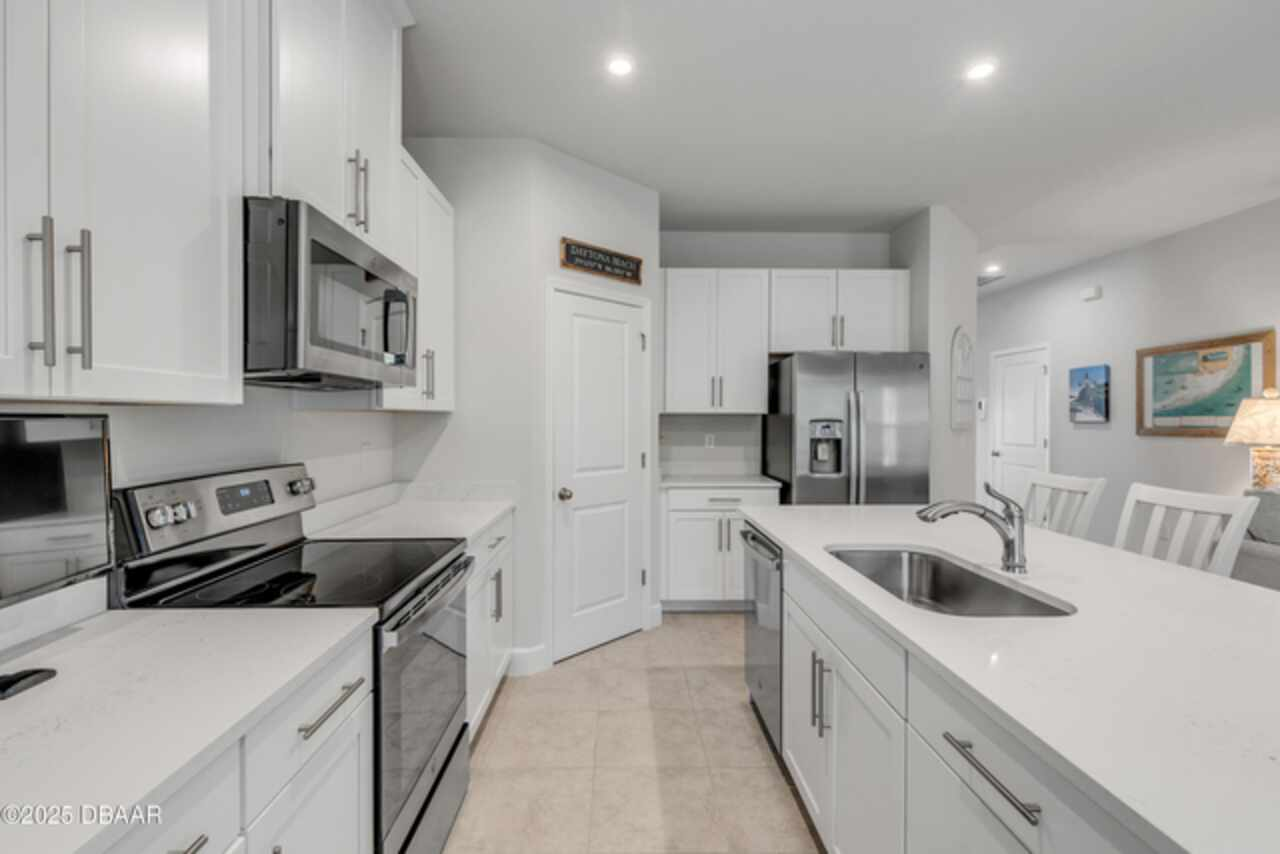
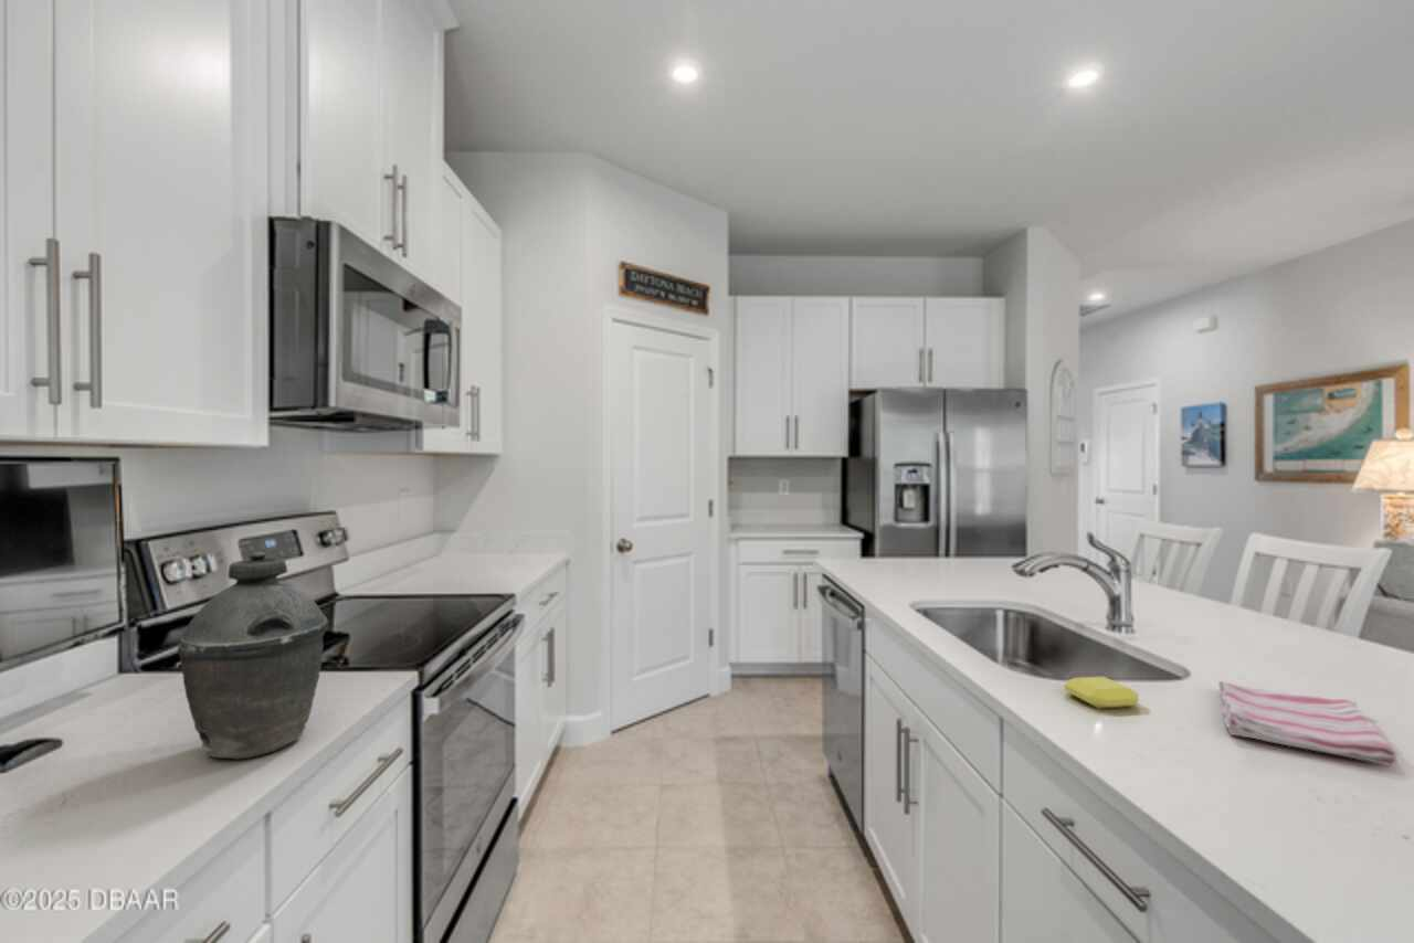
+ kettle [177,550,329,761]
+ soap bar [1064,676,1140,710]
+ dish towel [1217,680,1399,766]
